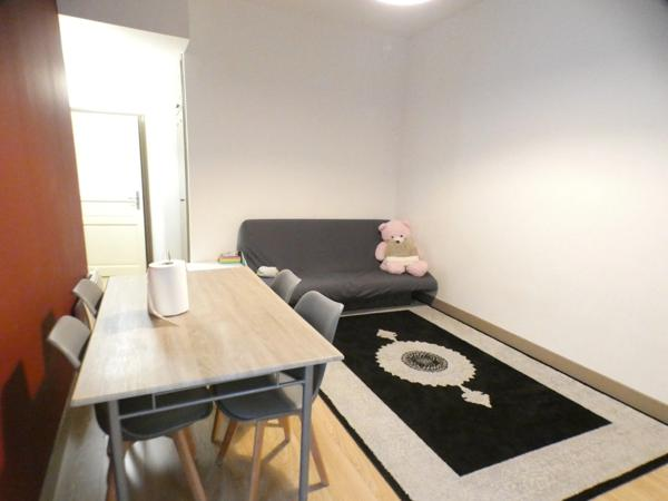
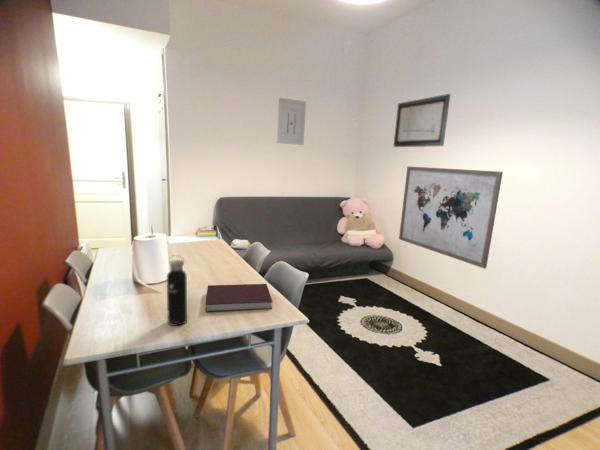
+ wall art [393,93,451,148]
+ wall art [398,165,504,270]
+ water bottle [166,254,188,327]
+ wall art [276,97,307,146]
+ notebook [204,283,273,313]
